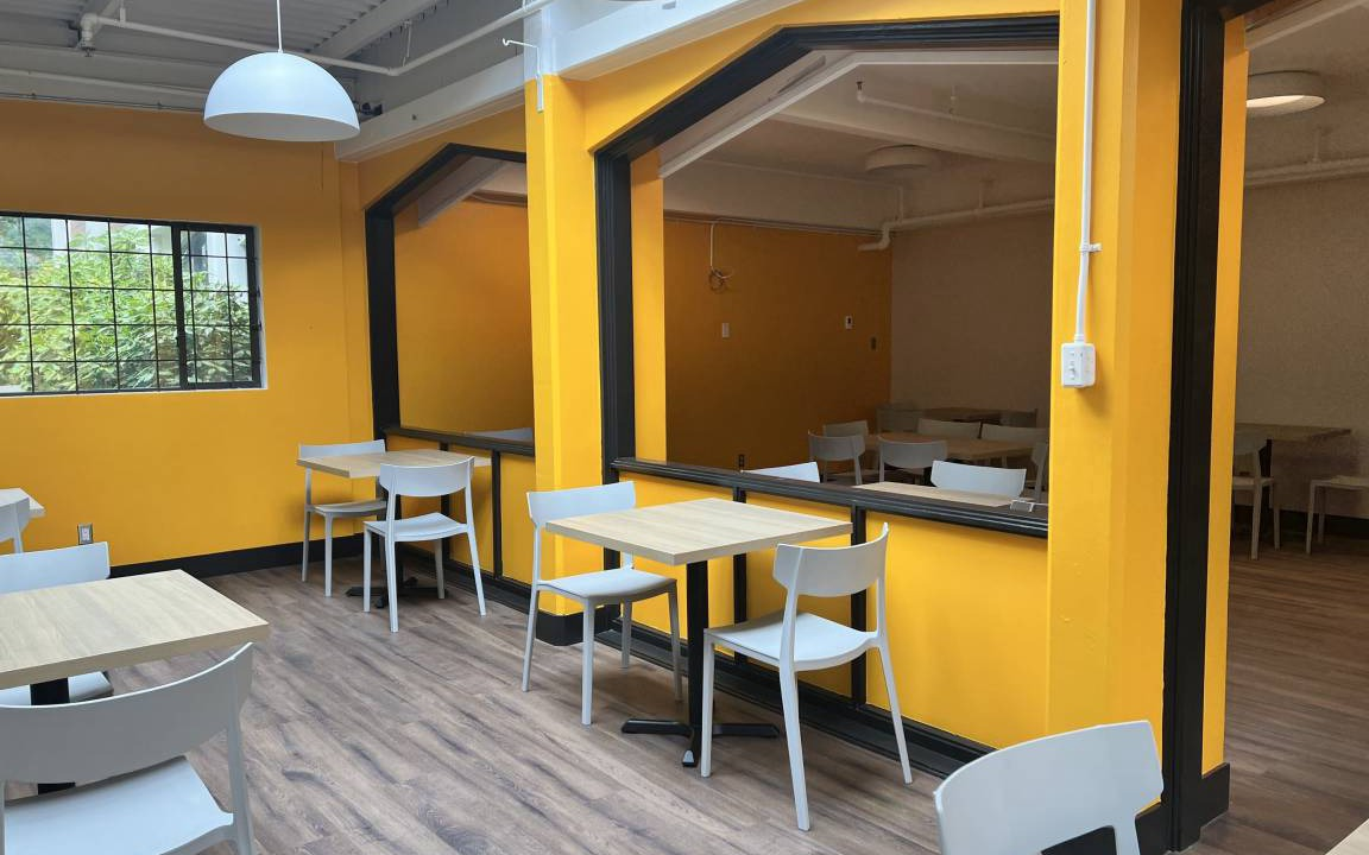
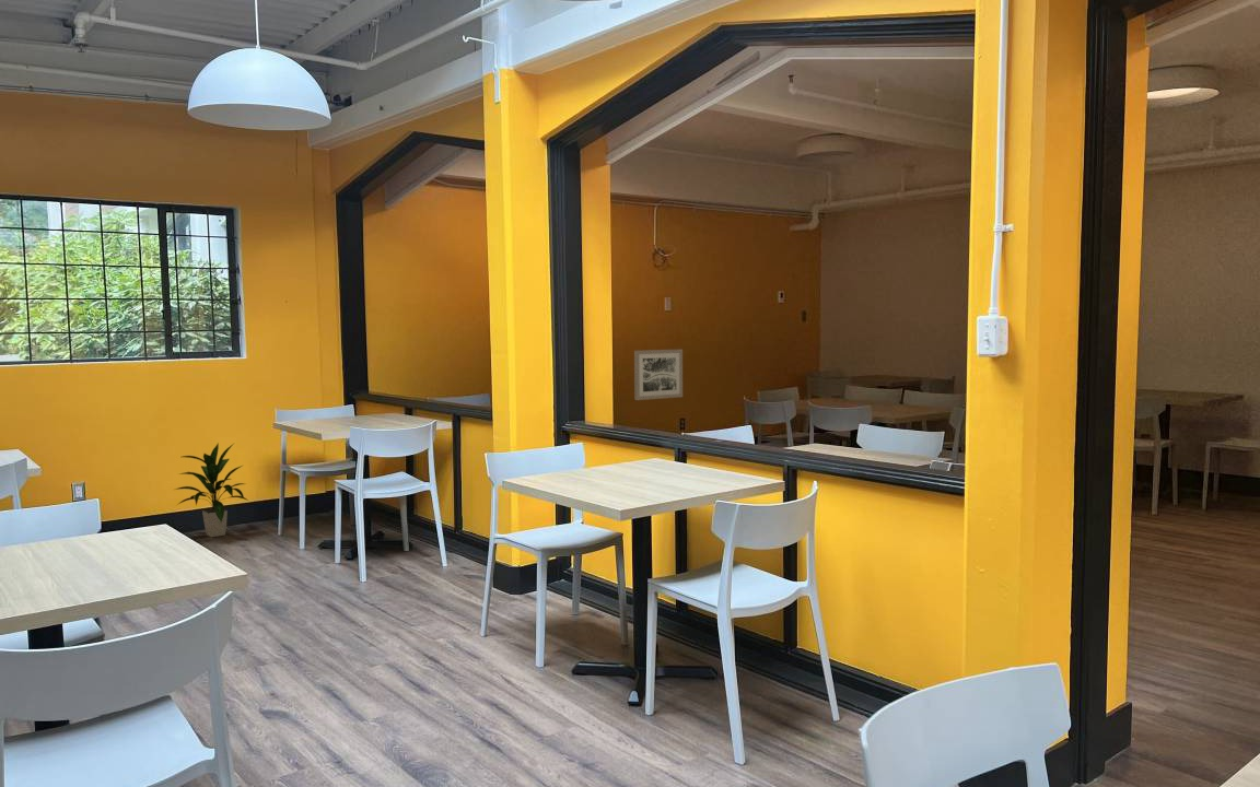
+ indoor plant [174,442,249,538]
+ wall art [633,349,684,401]
